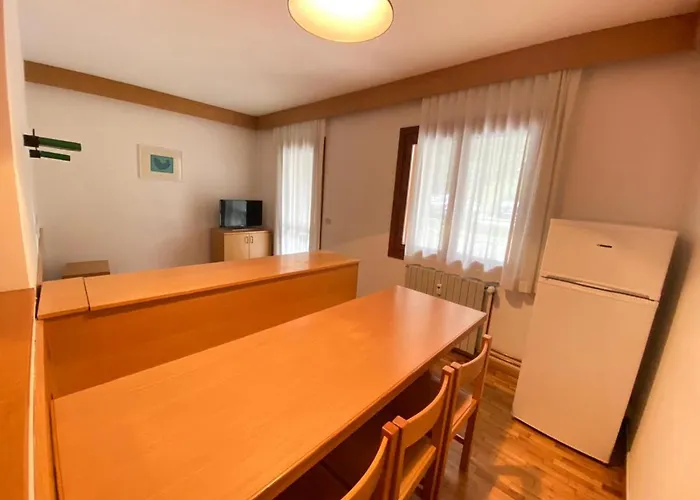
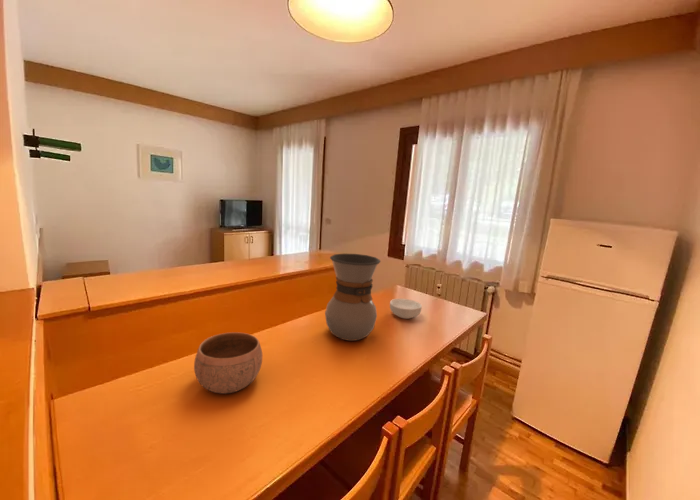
+ pour-over carafe [324,253,382,342]
+ cereal bowl [389,298,423,320]
+ bowl [193,331,263,395]
